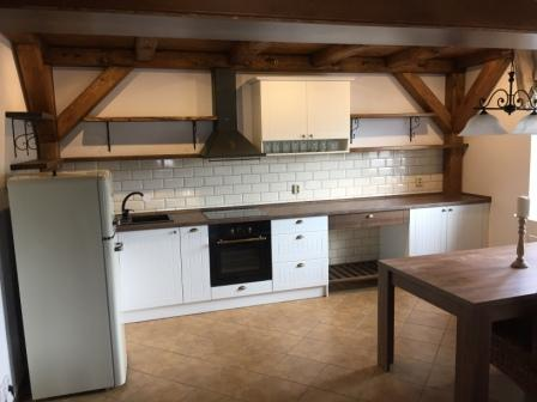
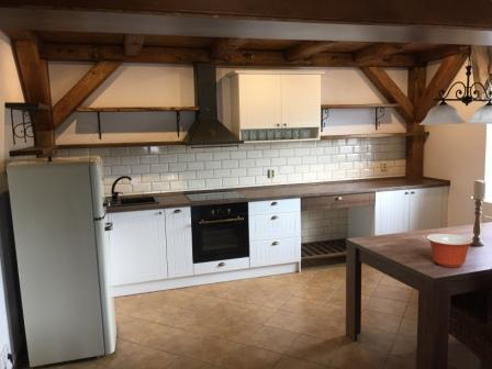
+ mixing bowl [426,233,473,268]
